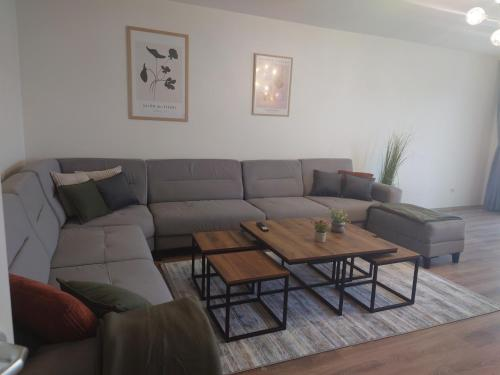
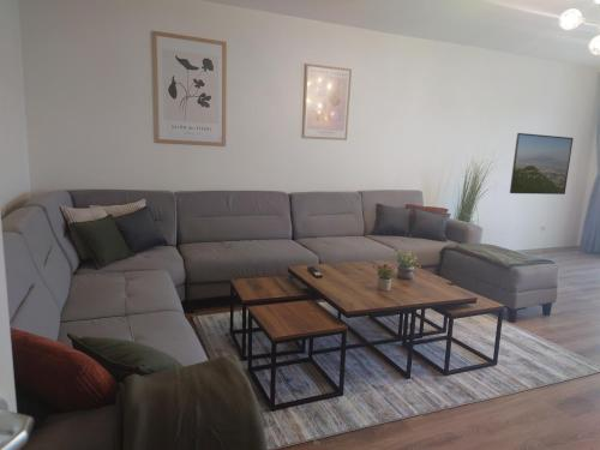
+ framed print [509,132,575,196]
